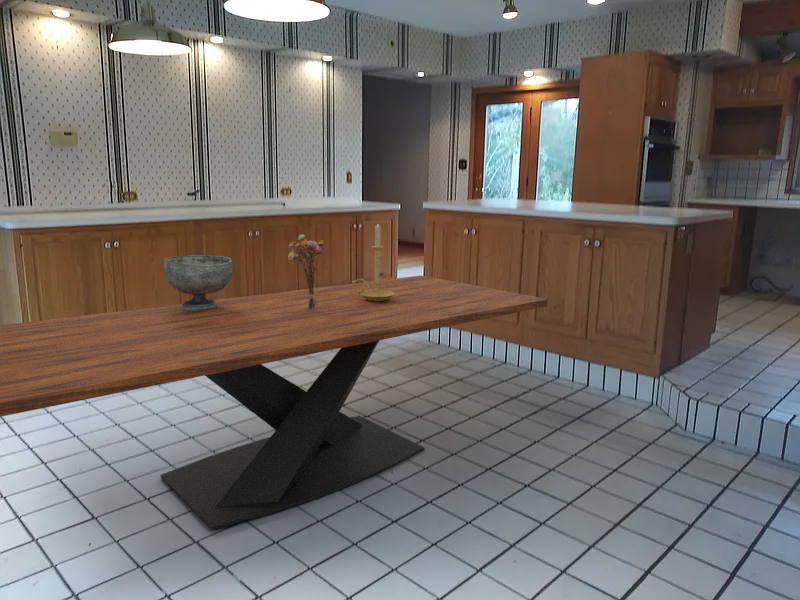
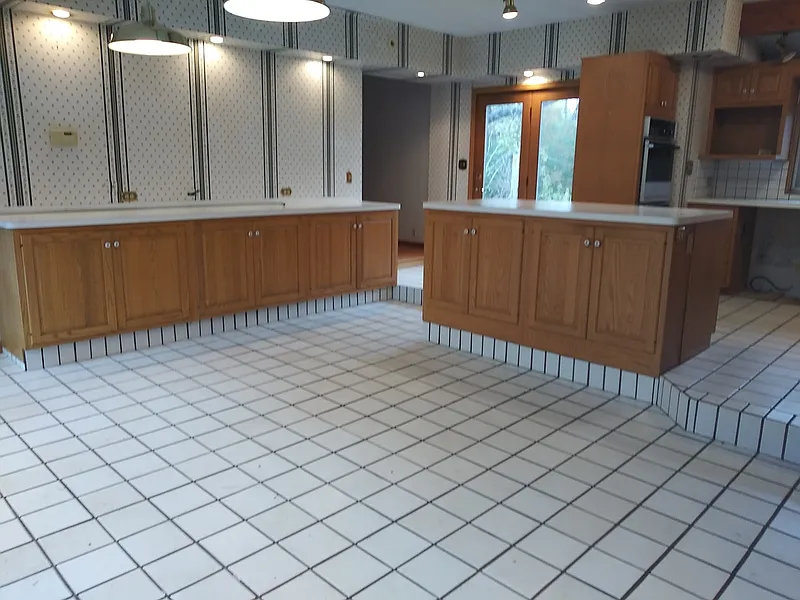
- candle holder [351,225,394,301]
- decorative bowl [163,254,233,310]
- bouquet [287,233,325,310]
- dining table [0,275,549,531]
